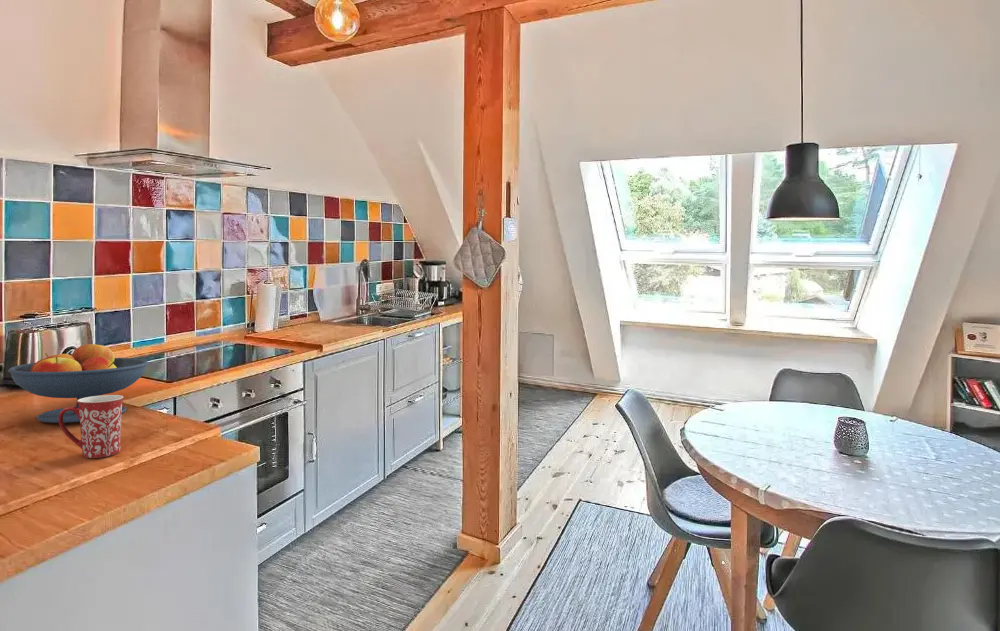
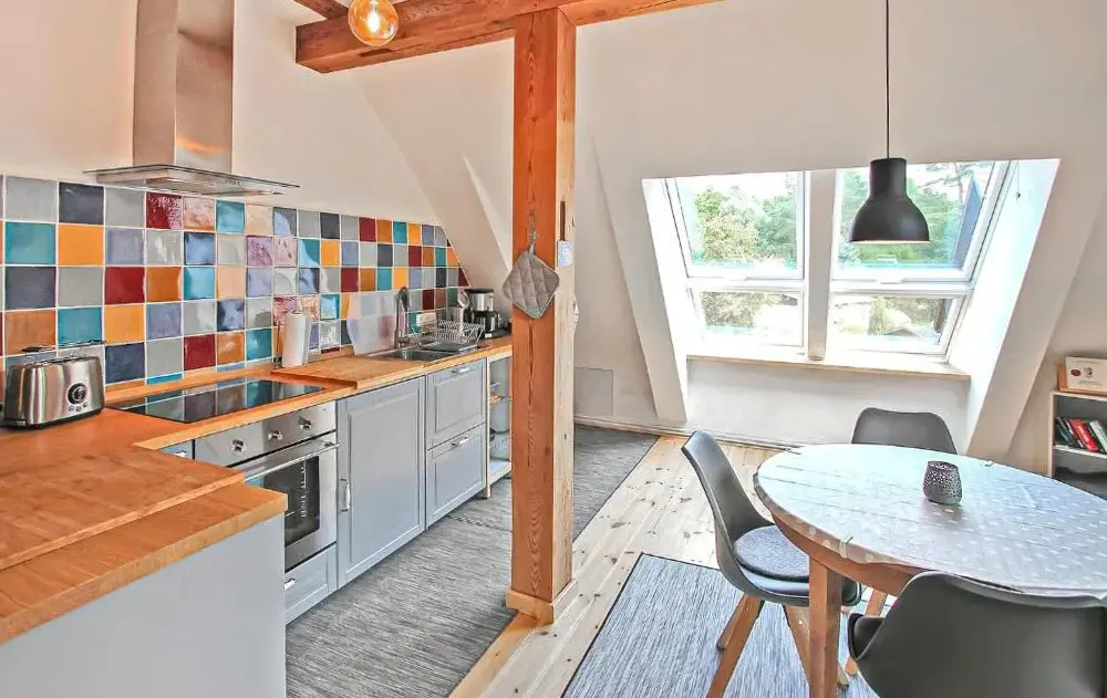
- mug [58,394,124,459]
- fruit bowl [7,342,149,424]
